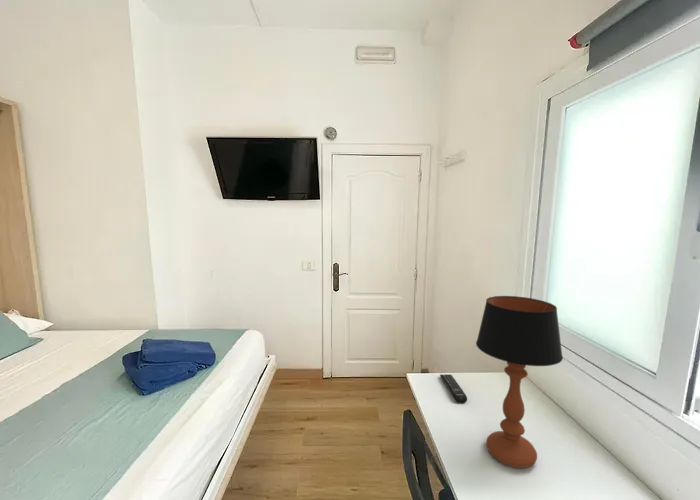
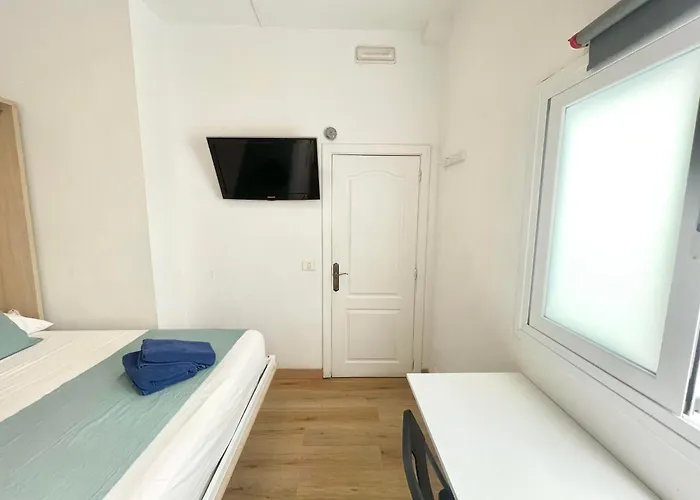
- remote control [439,374,468,404]
- table lamp [475,295,564,469]
